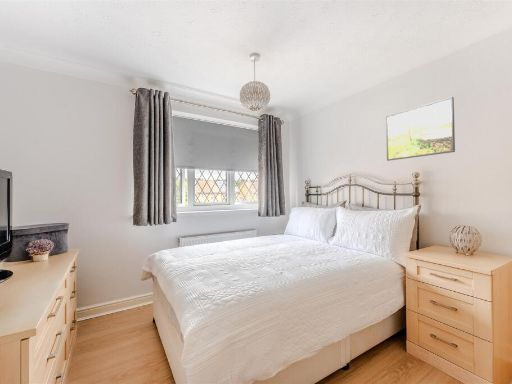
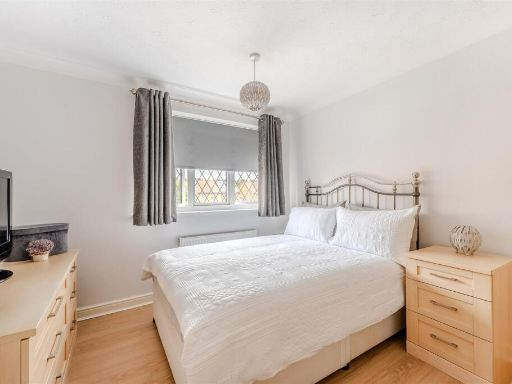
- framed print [385,96,456,162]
